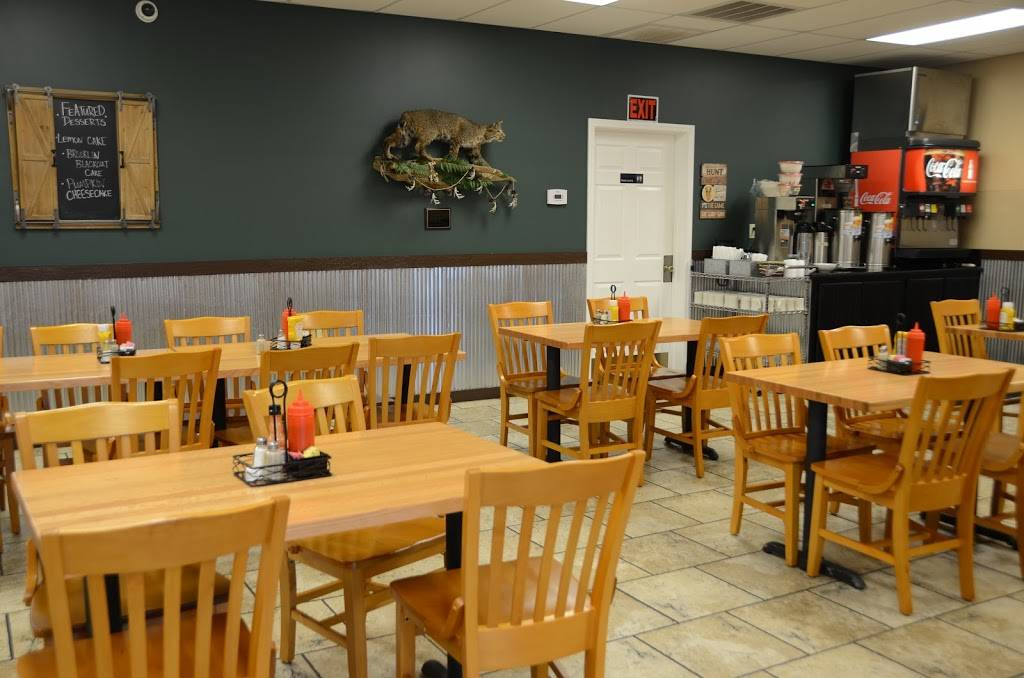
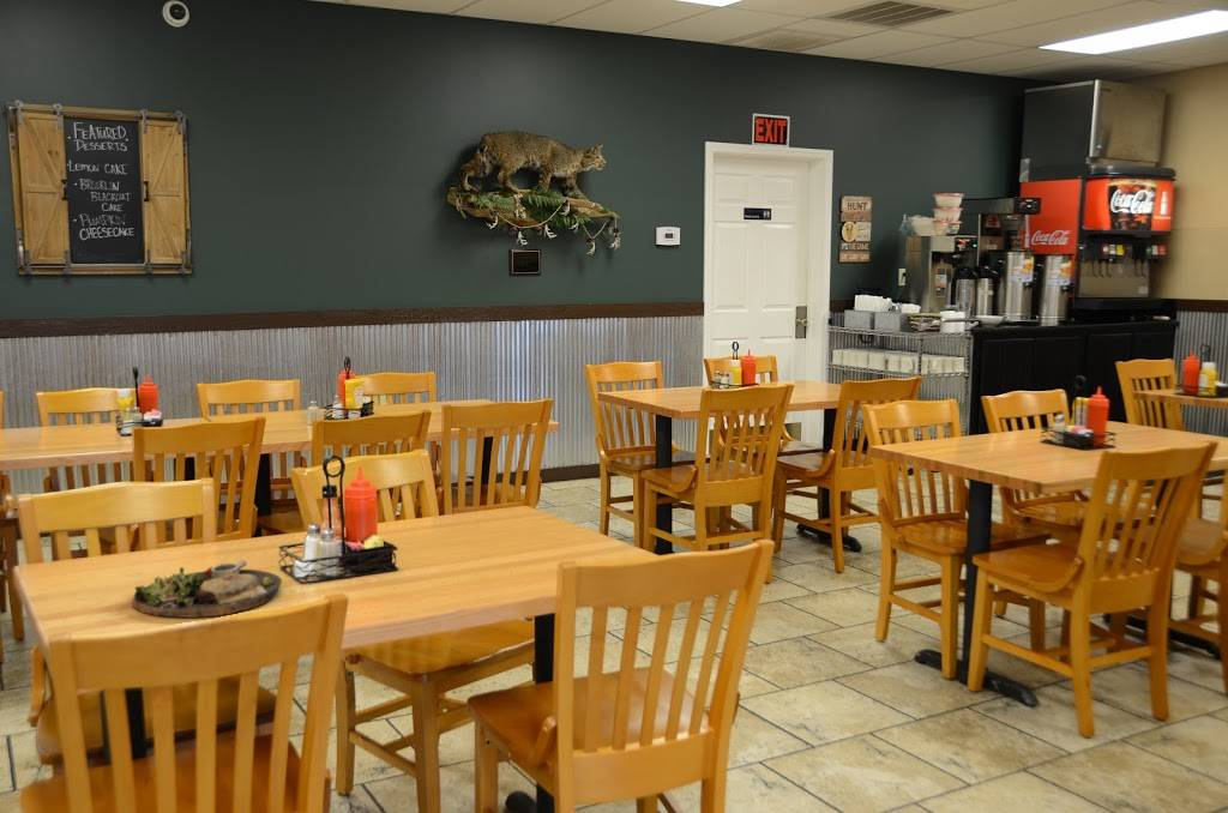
+ dinner plate [131,559,283,619]
